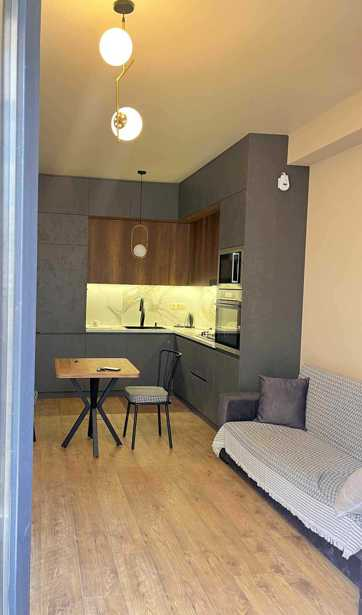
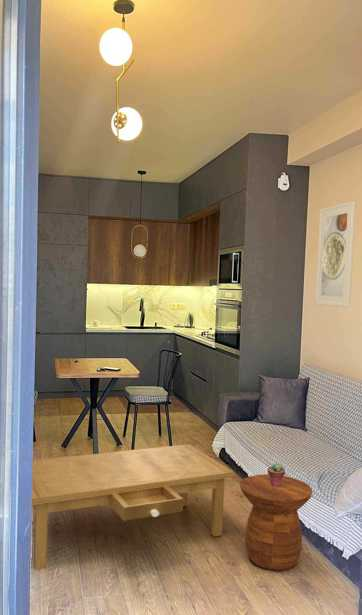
+ side table [239,473,313,571]
+ coffee table [31,443,235,571]
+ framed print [314,200,356,308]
+ potted succulent [267,462,286,487]
